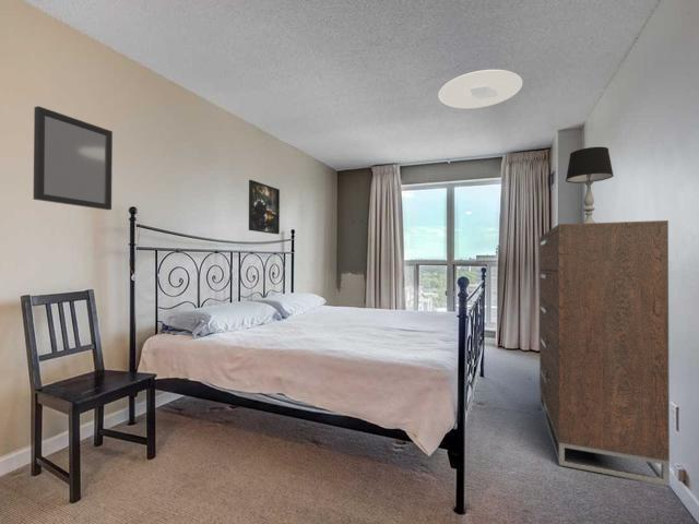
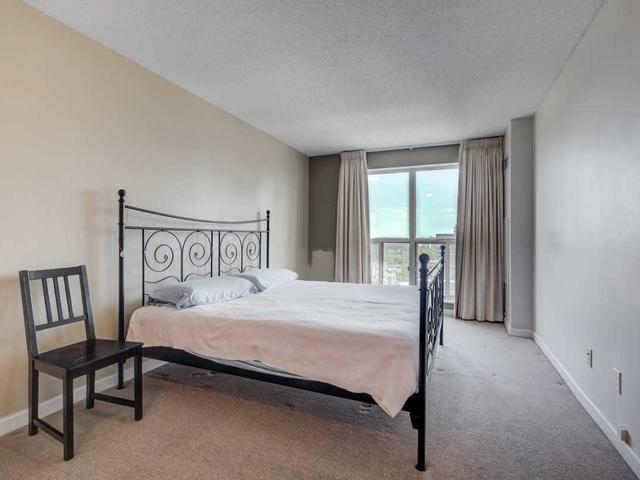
- home mirror [33,105,114,211]
- table lamp [565,146,615,224]
- dresser [538,219,671,487]
- ceiling light [437,69,523,109]
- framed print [248,179,281,236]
